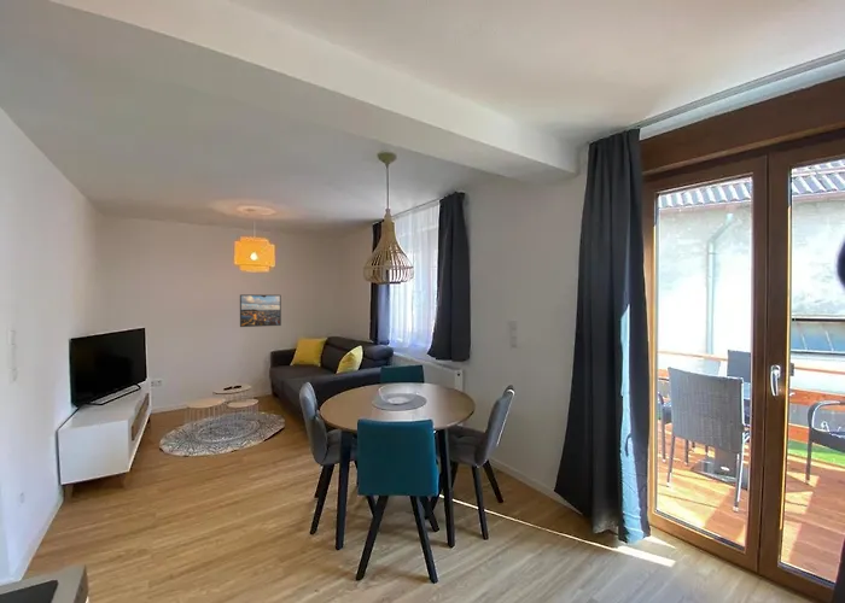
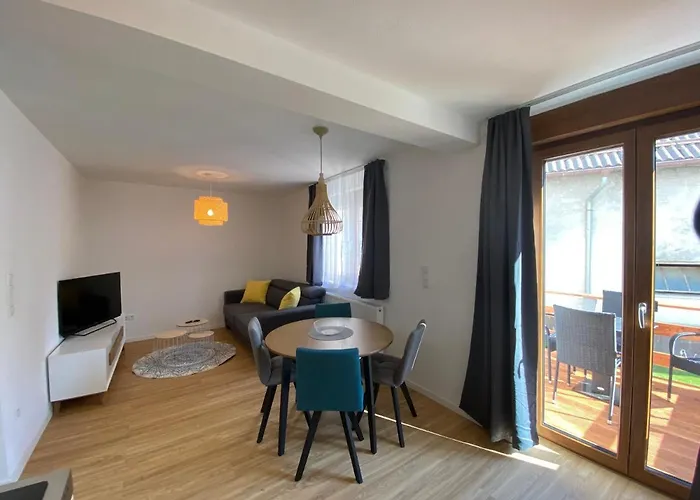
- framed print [239,293,282,328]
